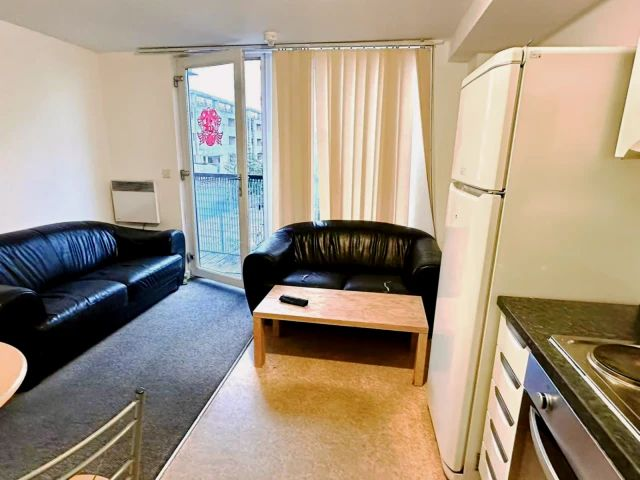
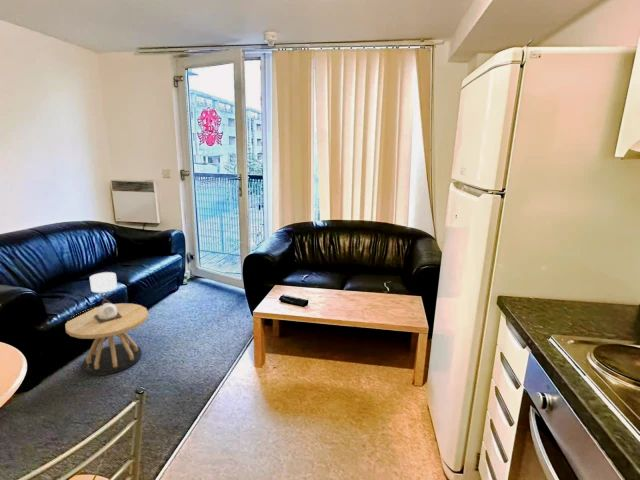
+ side table [64,271,149,376]
